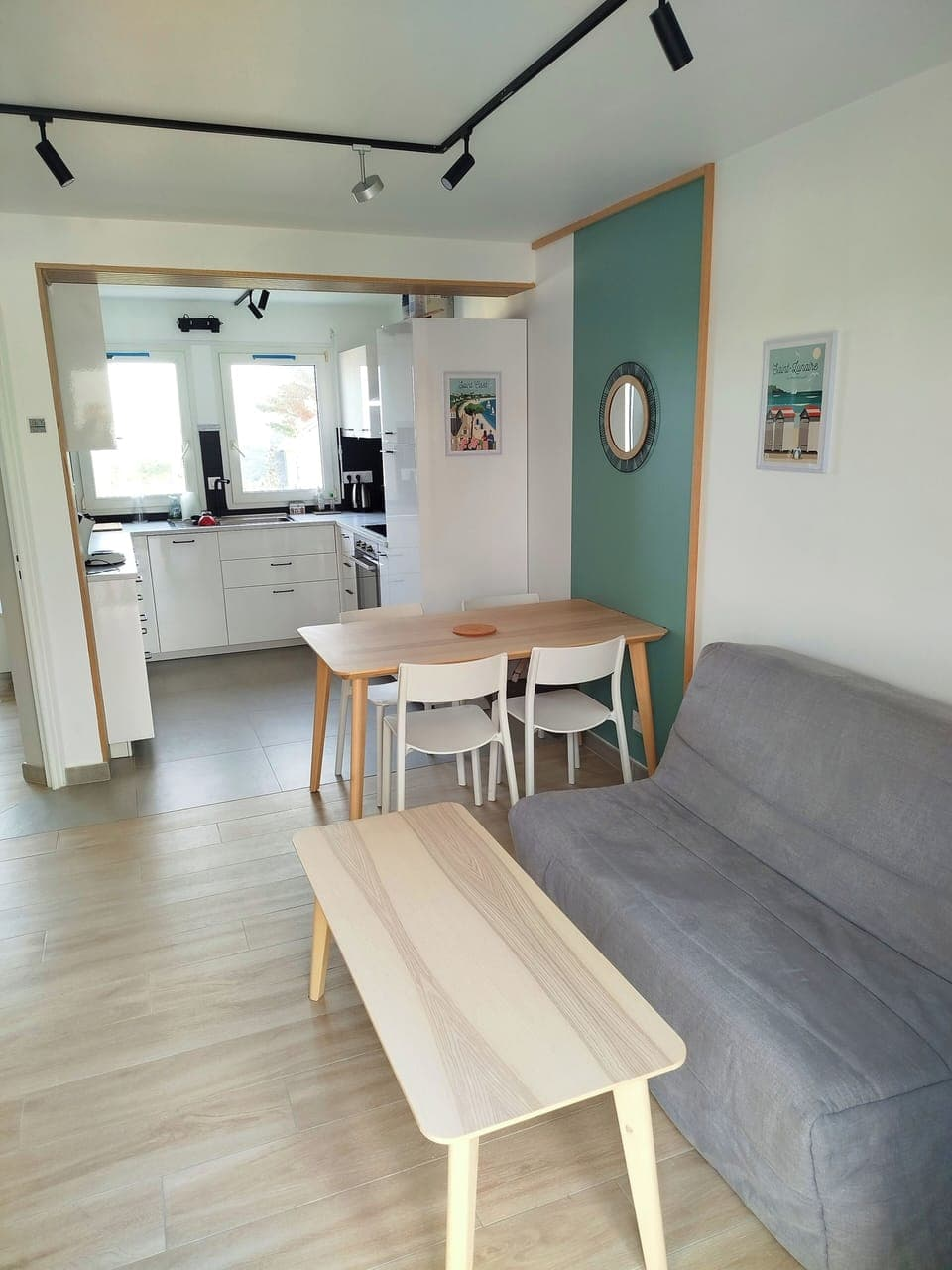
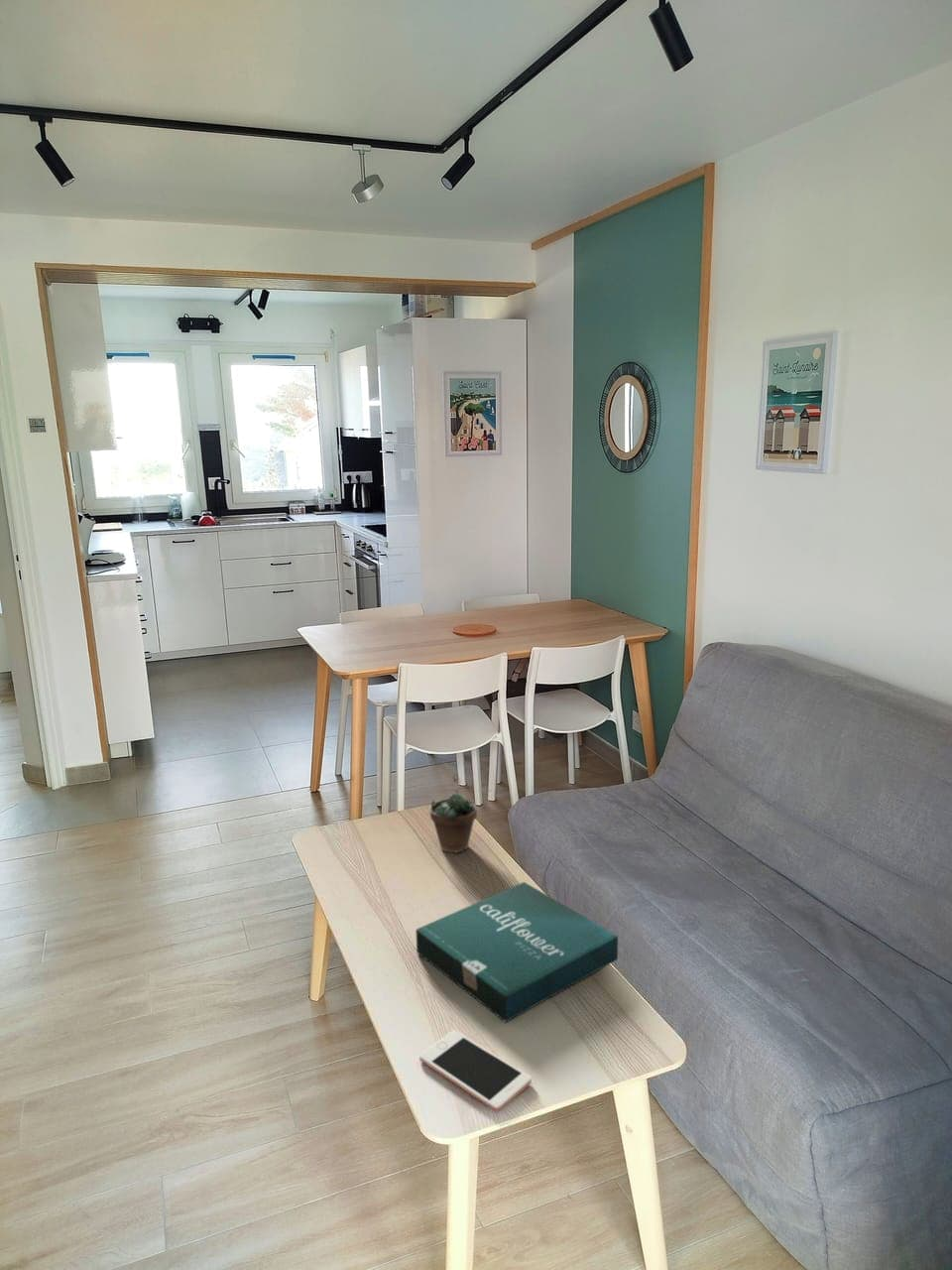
+ succulent plant [428,774,478,853]
+ pizza box [415,881,619,1023]
+ cell phone [418,1030,533,1112]
